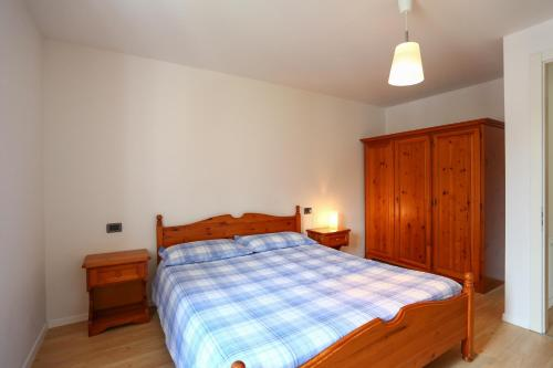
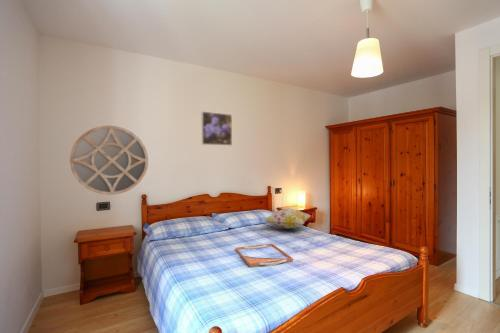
+ serving tray [235,243,294,268]
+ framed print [201,111,233,147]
+ decorative pillow [262,207,312,230]
+ home mirror [69,125,149,196]
